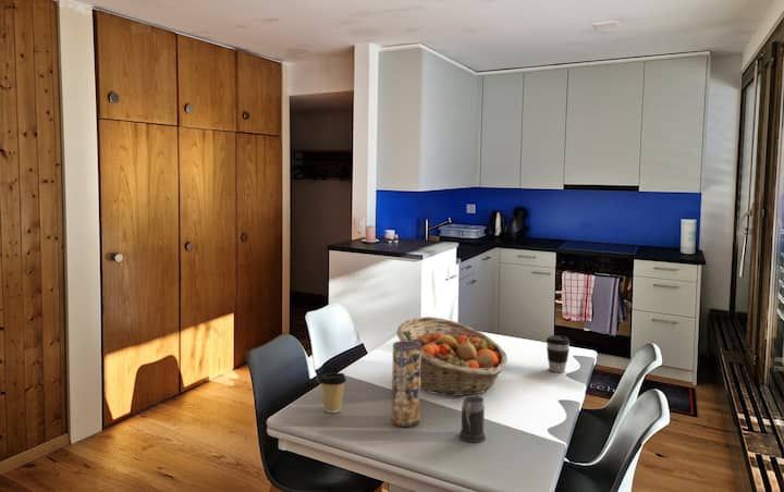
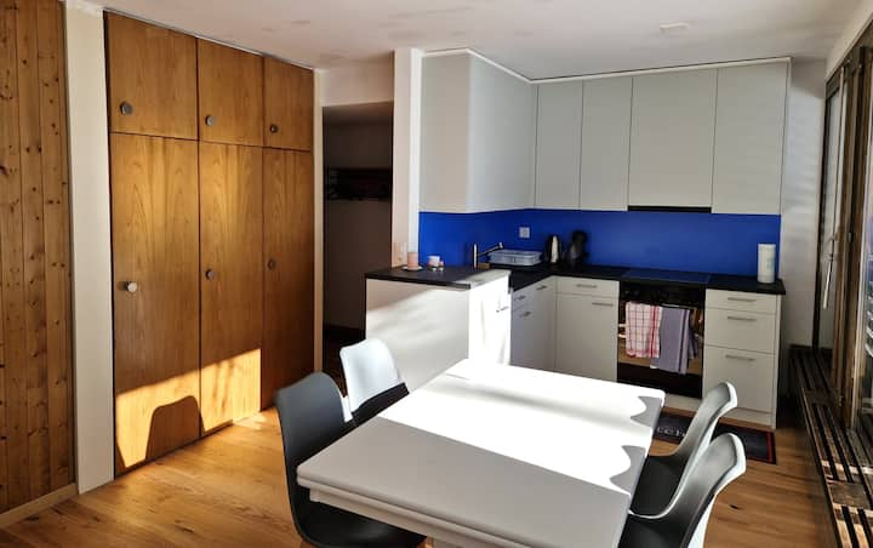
- vase [391,341,421,428]
- coffee cup [318,372,347,414]
- fruit basket [395,316,509,396]
- coffee cup [546,334,572,373]
- mug [457,395,487,443]
